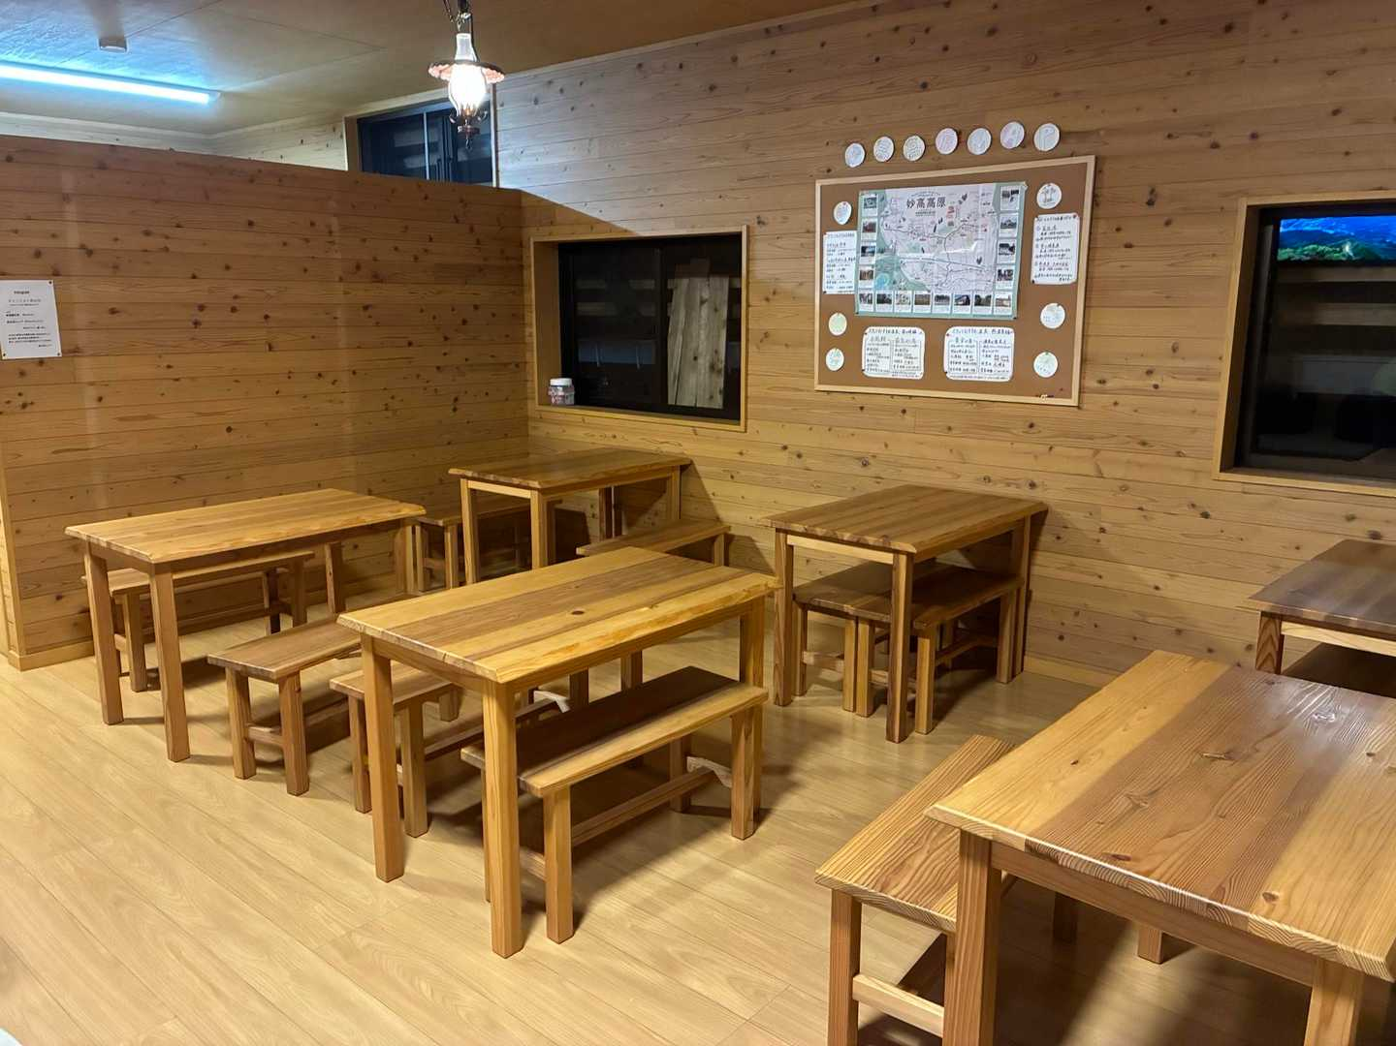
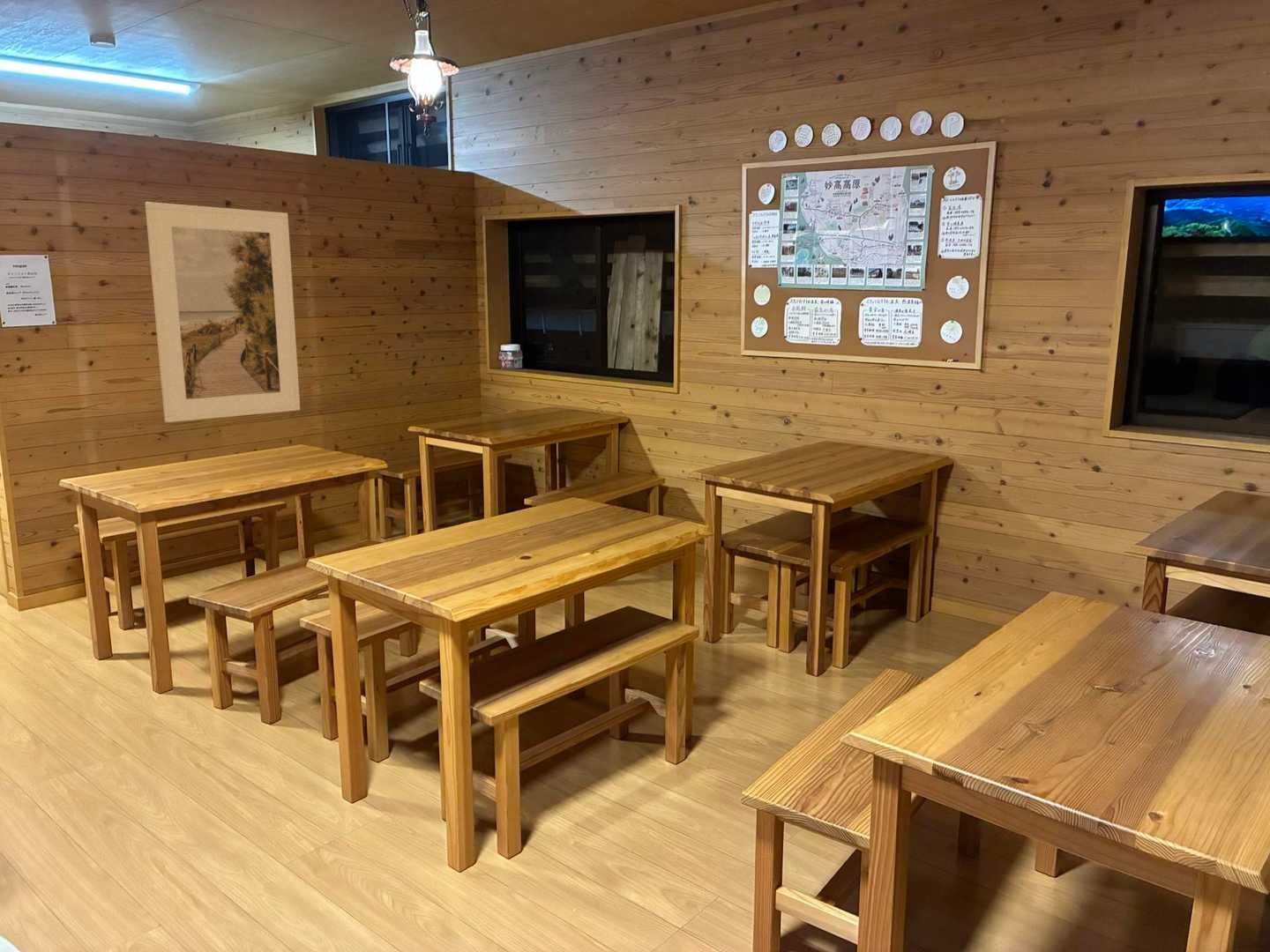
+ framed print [144,201,301,423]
